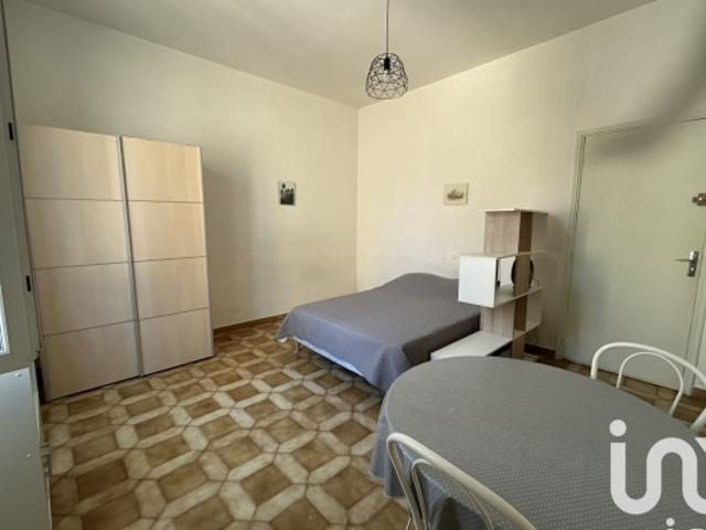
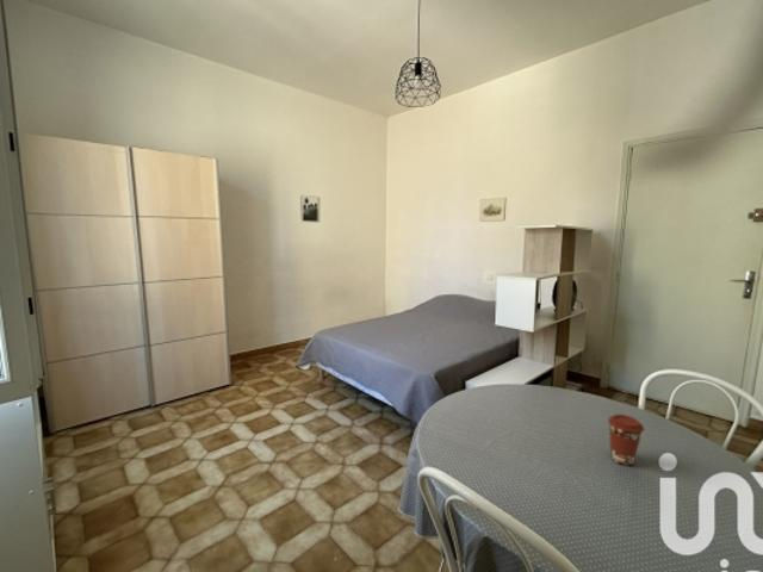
+ coffee cup [607,414,645,466]
